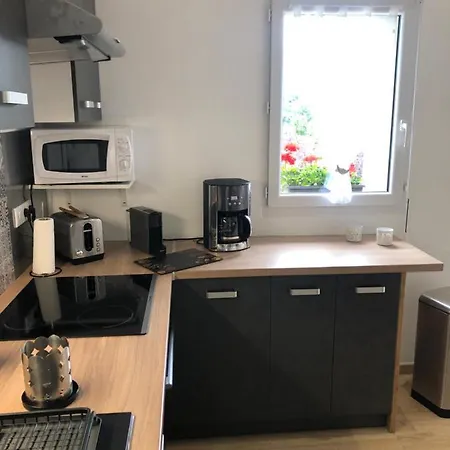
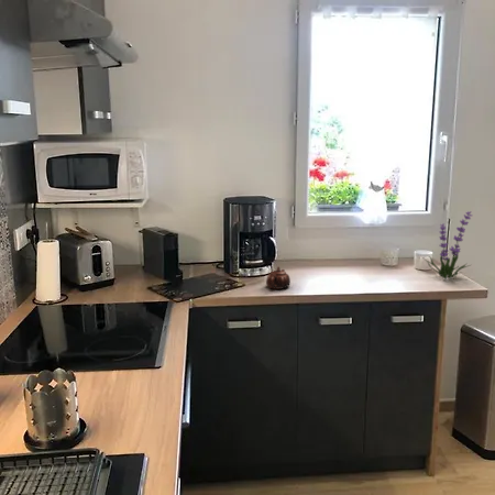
+ plant [426,210,473,280]
+ teapot [265,265,292,290]
